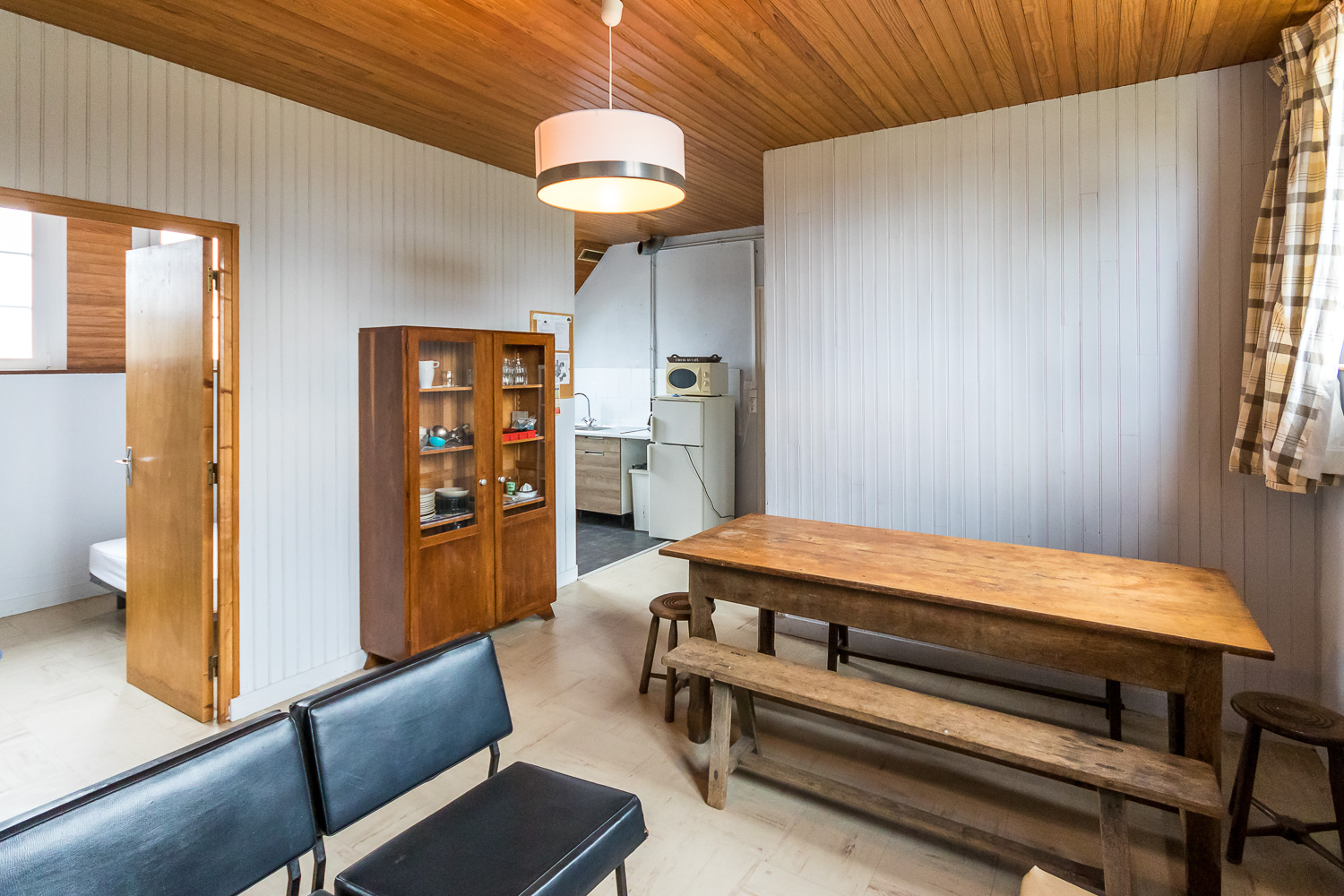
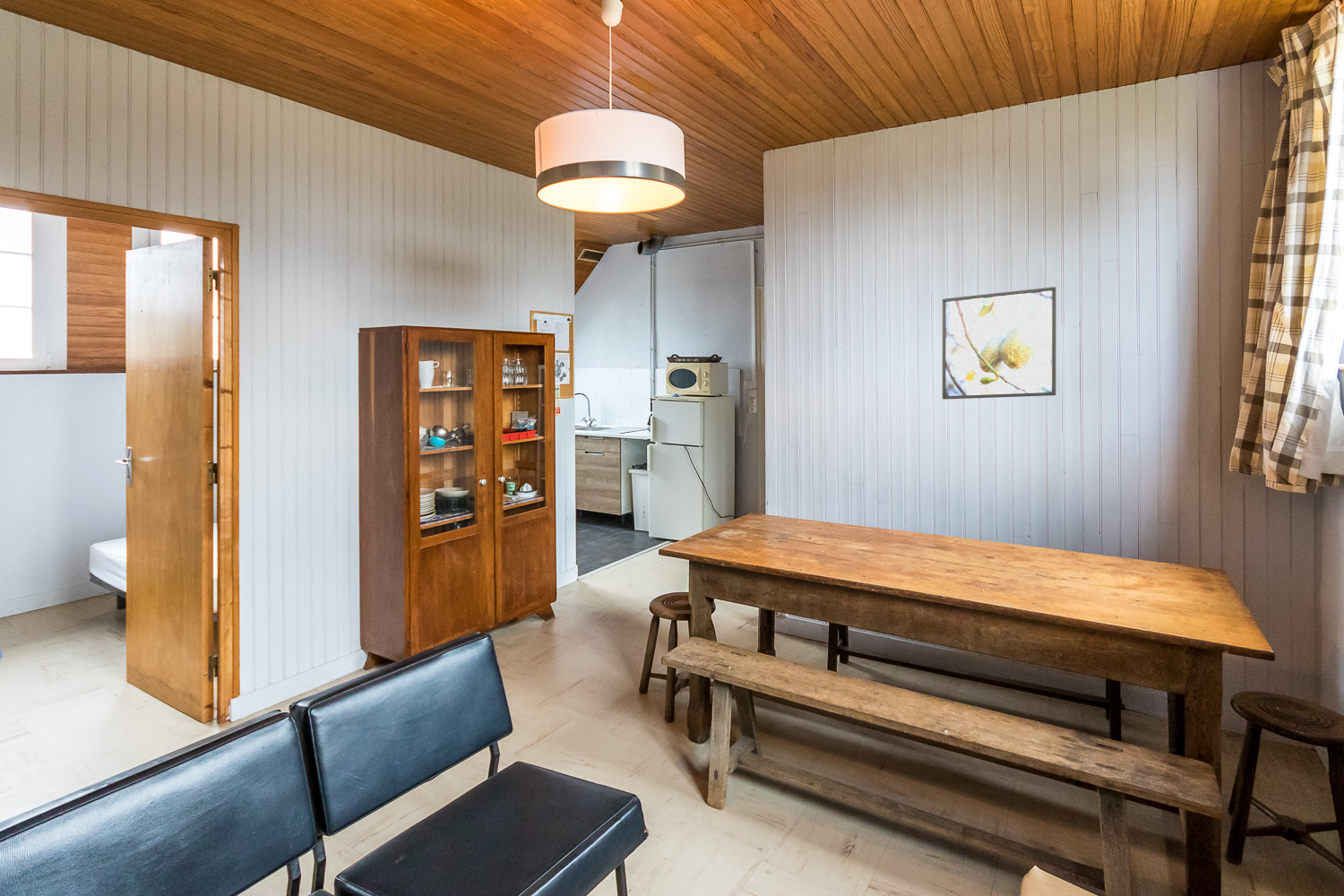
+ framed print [942,286,1057,401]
